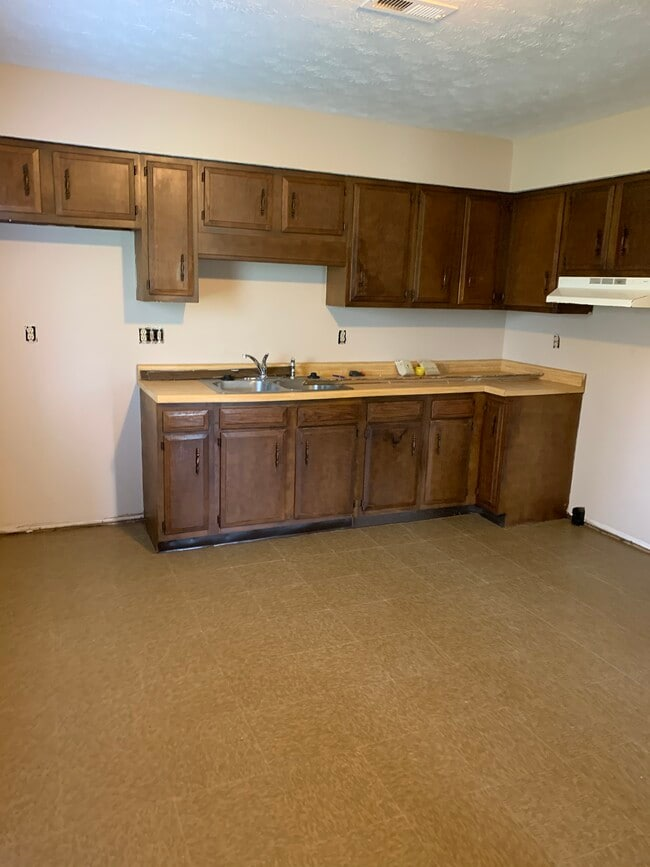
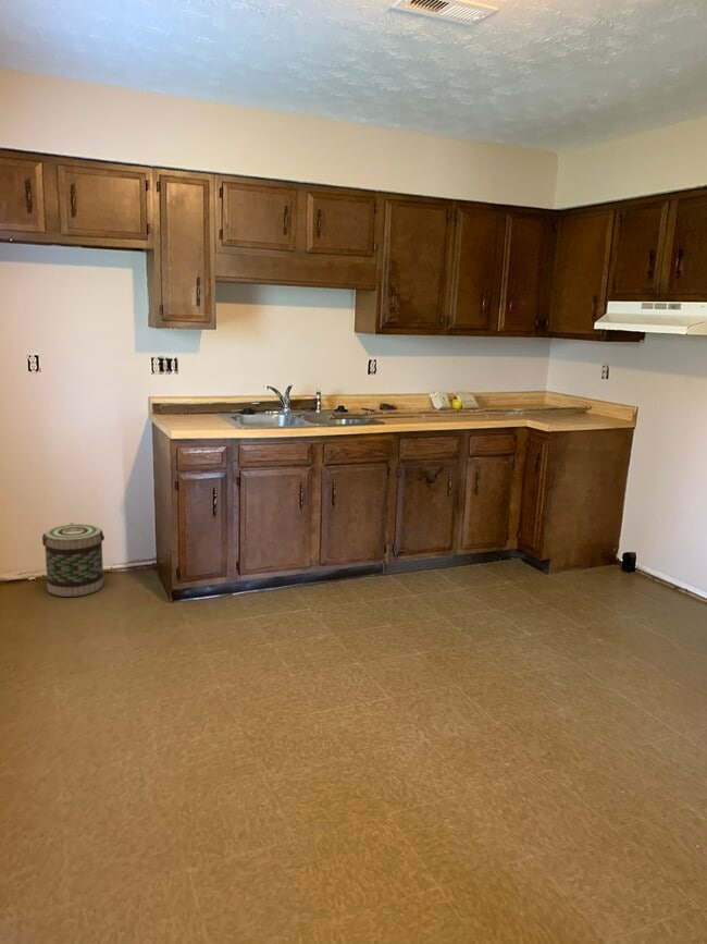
+ basket [41,522,106,598]
